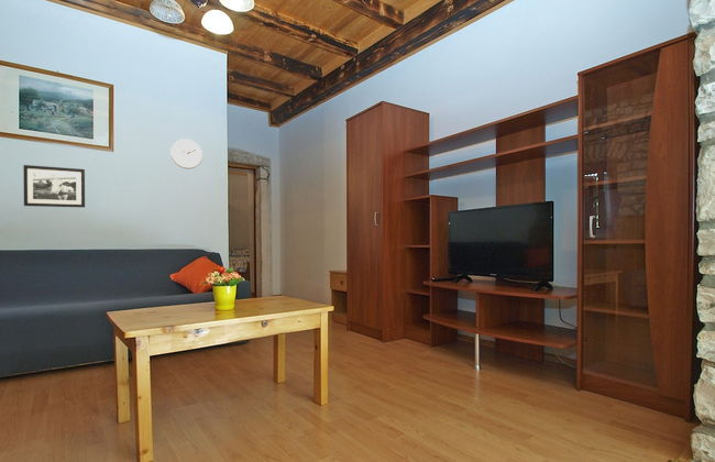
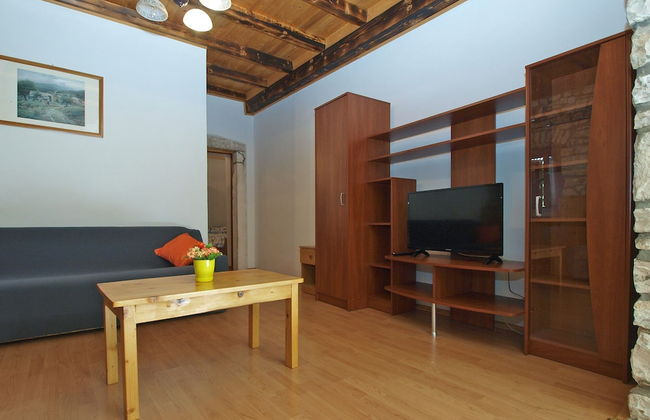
- wall clock [169,138,204,170]
- picture frame [22,164,86,208]
